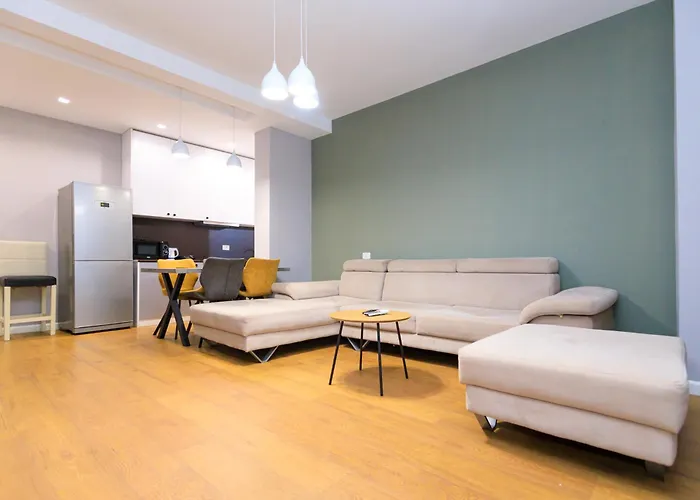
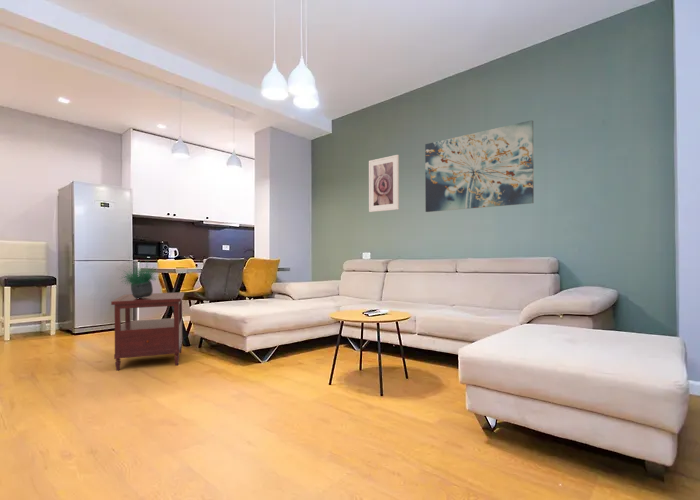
+ side table [110,291,185,372]
+ potted plant [117,256,162,299]
+ wall art [424,119,535,213]
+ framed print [368,154,400,213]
